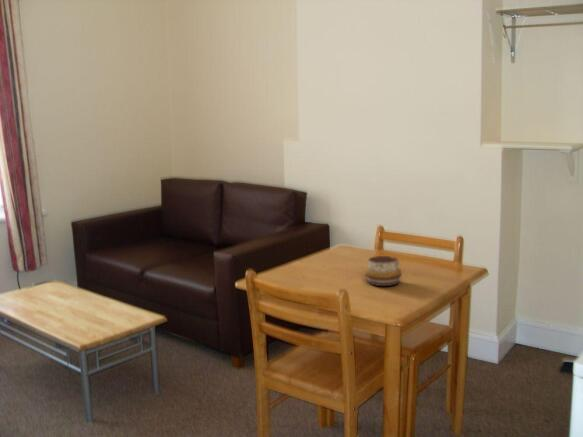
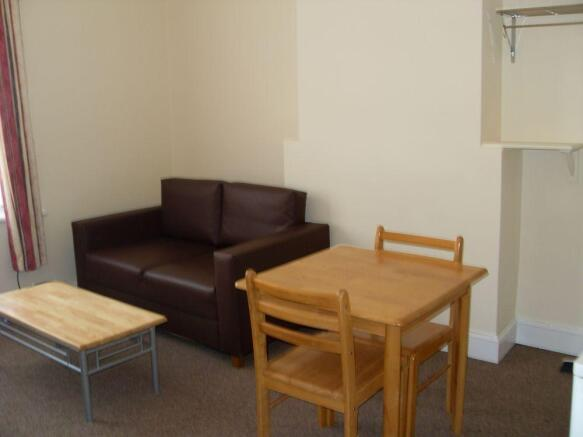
- decorative bowl [364,255,403,287]
